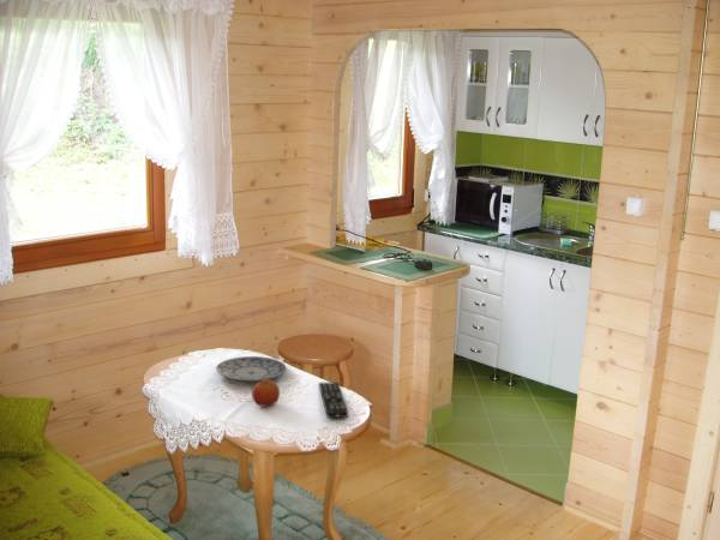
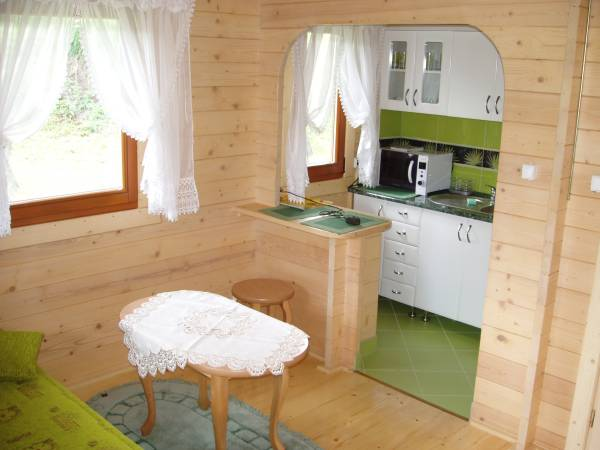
- fruit [251,379,281,408]
- remote control [318,380,349,419]
- plate [215,355,288,383]
